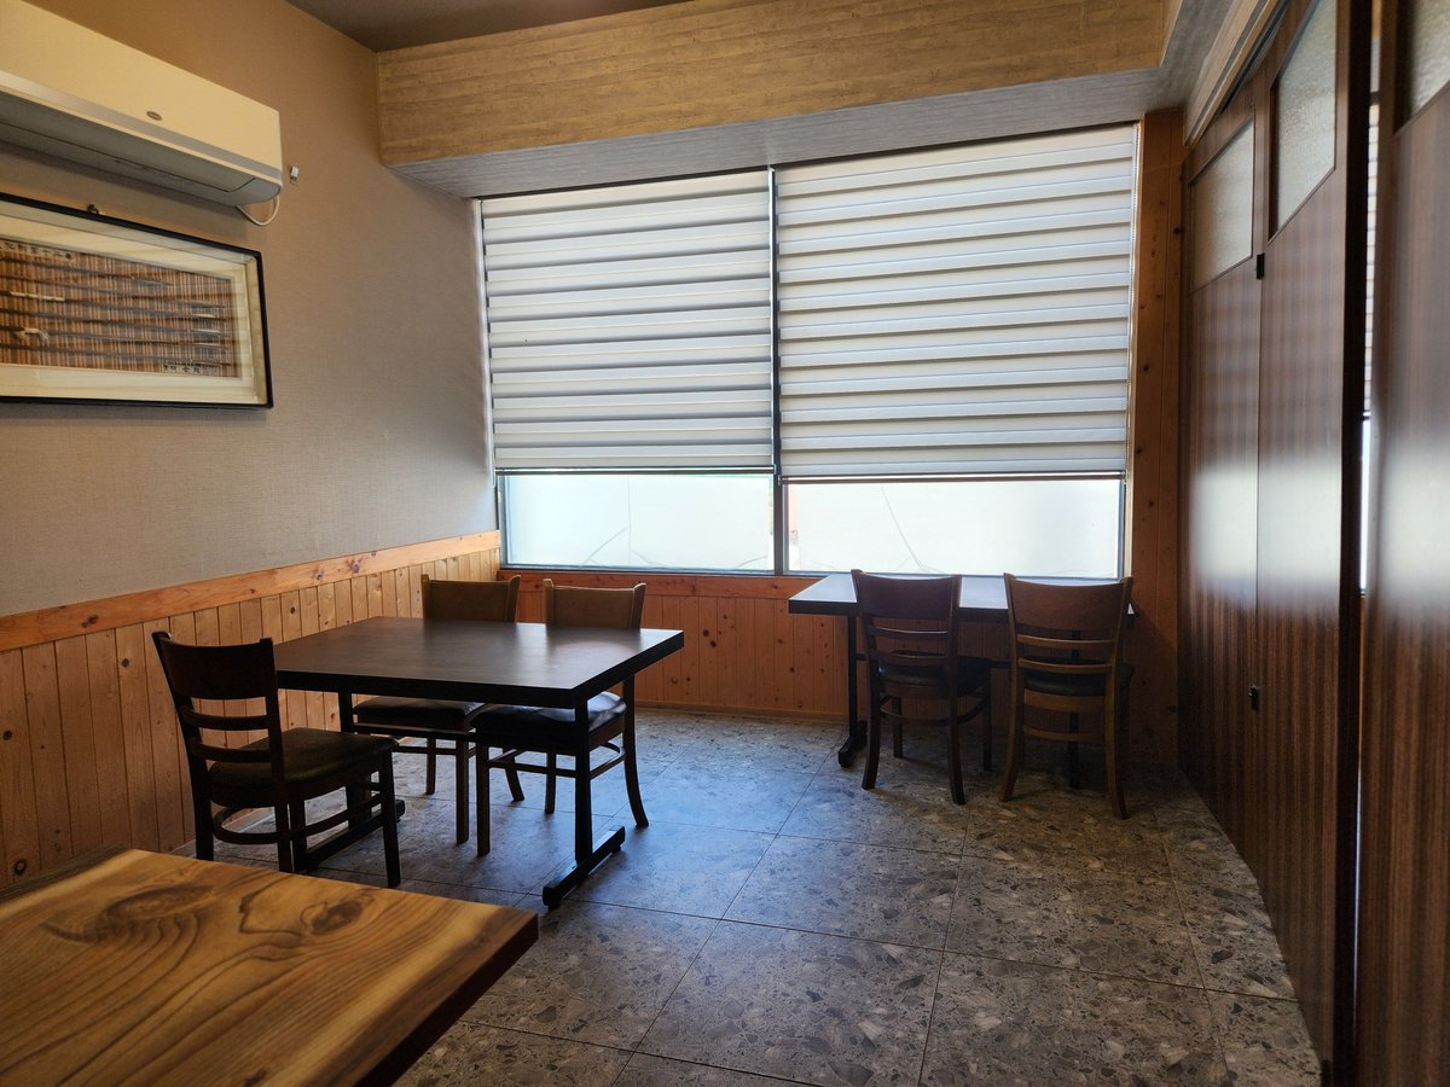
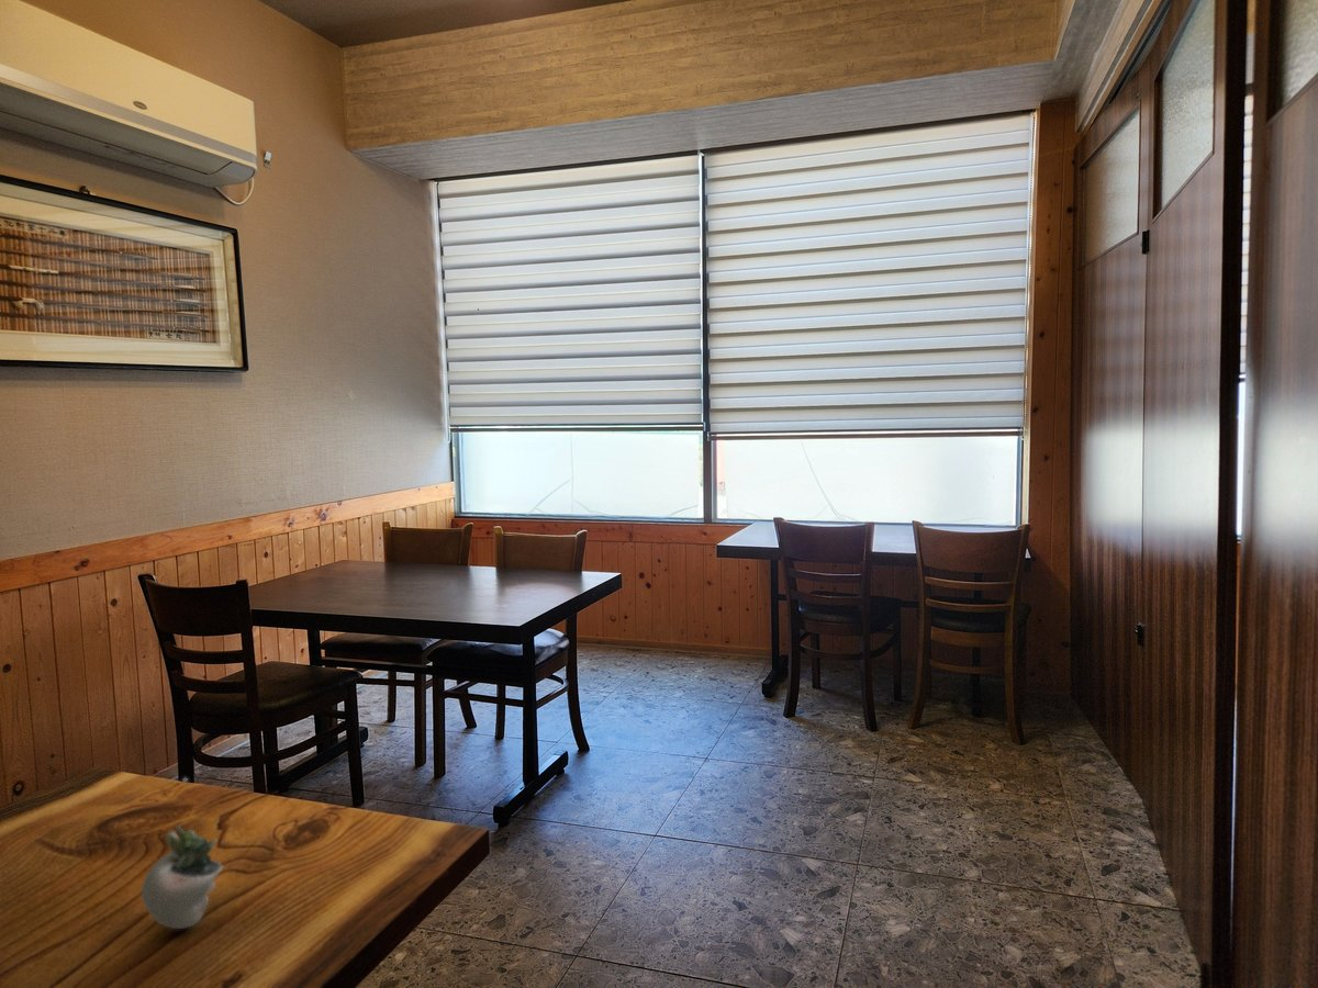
+ succulent plant [141,777,230,930]
